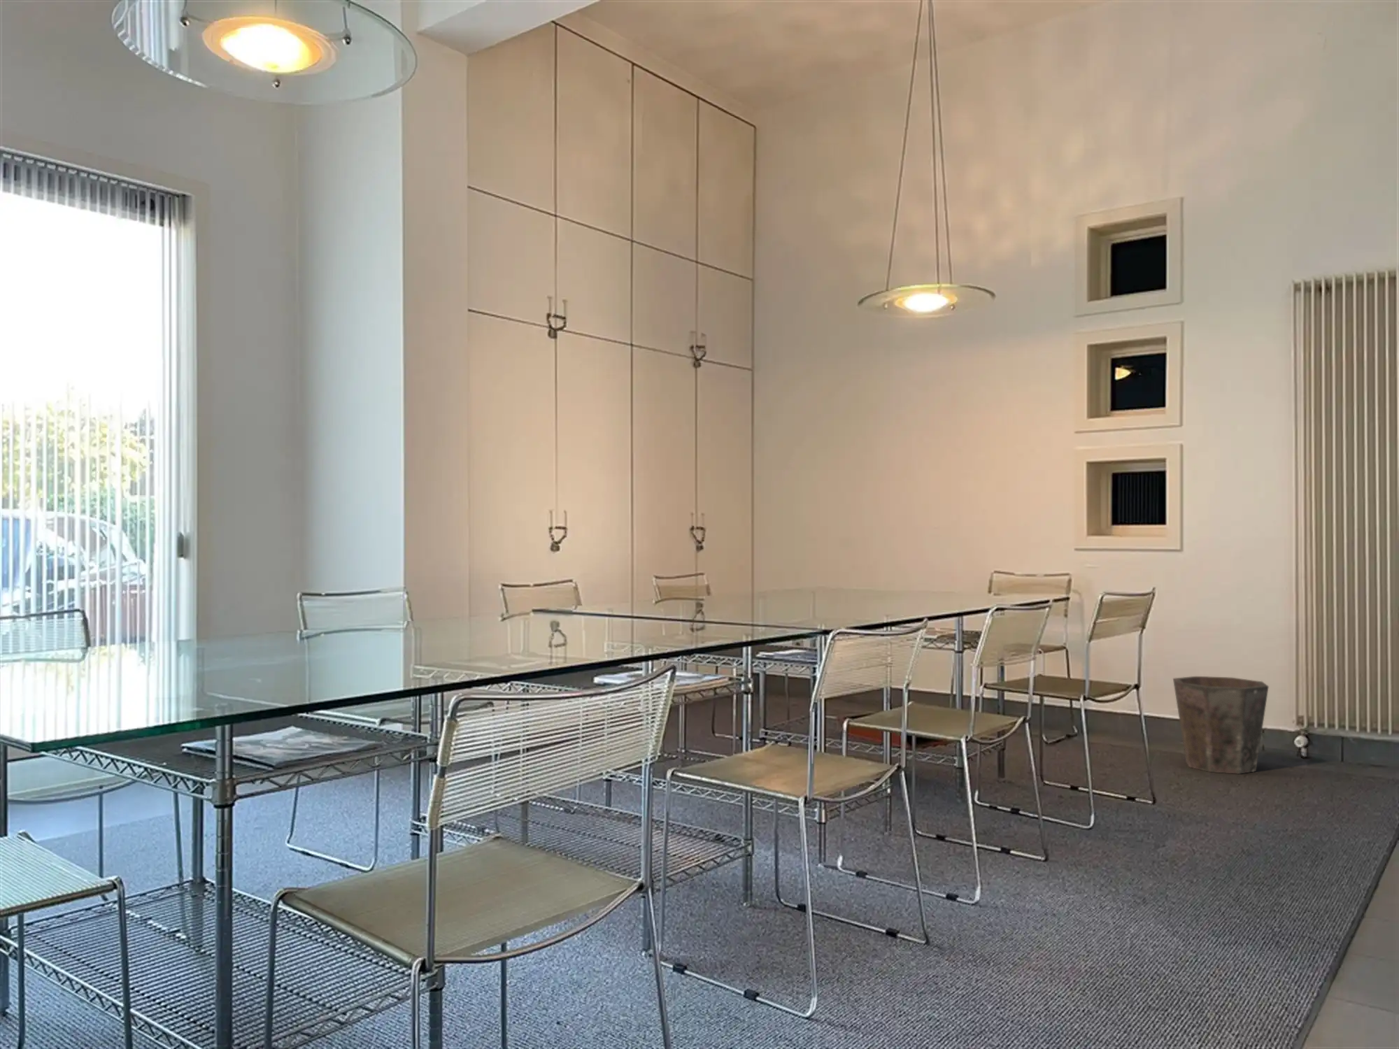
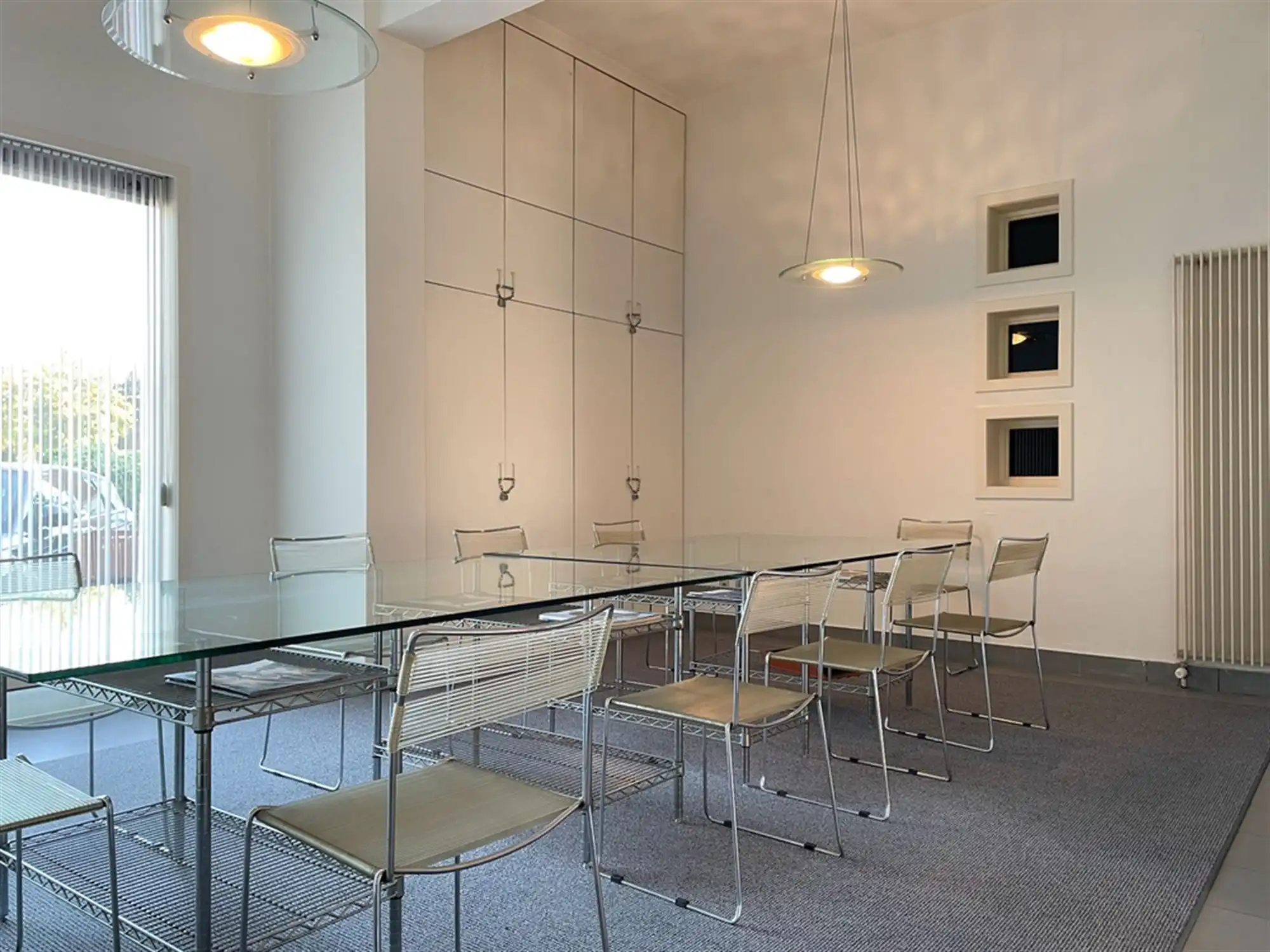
- waste bin [1172,675,1270,775]
